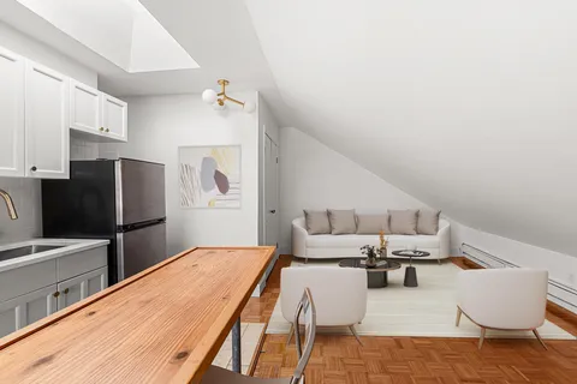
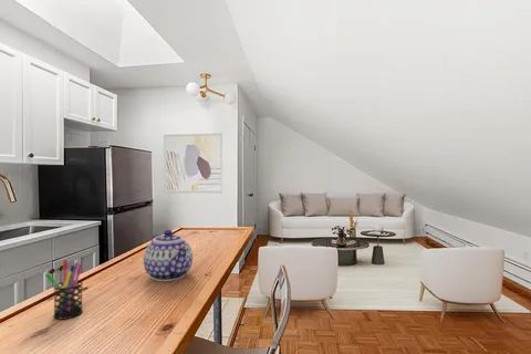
+ teapot [143,229,194,282]
+ pen holder [44,259,84,320]
